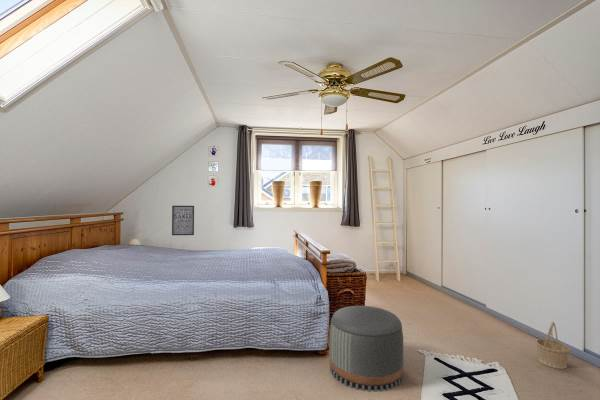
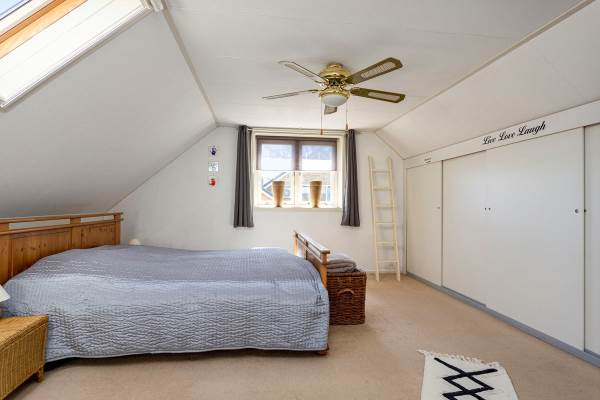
- basket [534,321,572,370]
- wall art [171,205,195,236]
- pouf [329,305,404,393]
